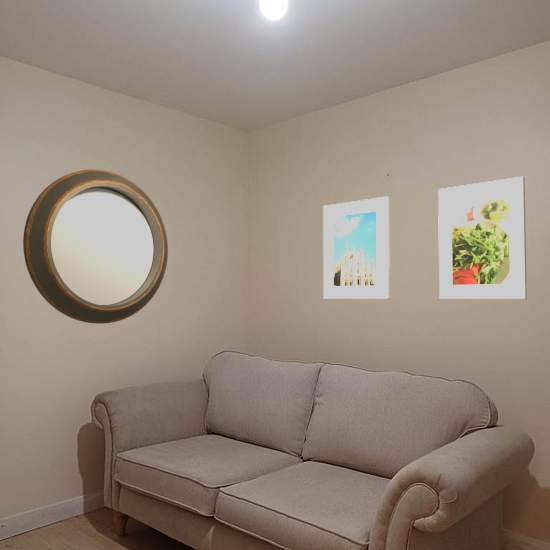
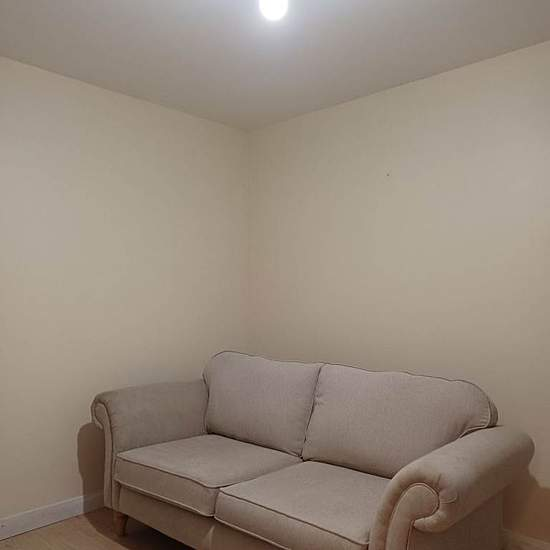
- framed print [437,176,528,300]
- home mirror [22,169,169,325]
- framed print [322,196,391,300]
